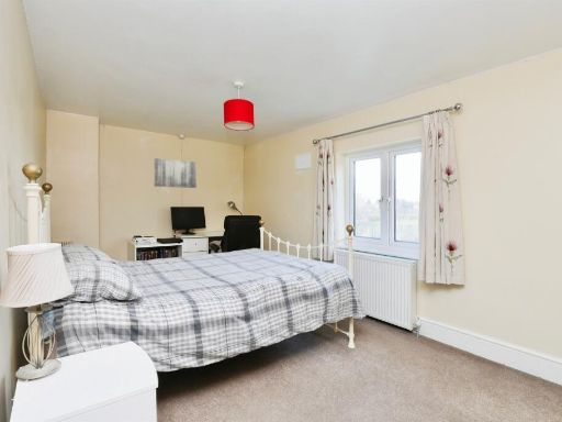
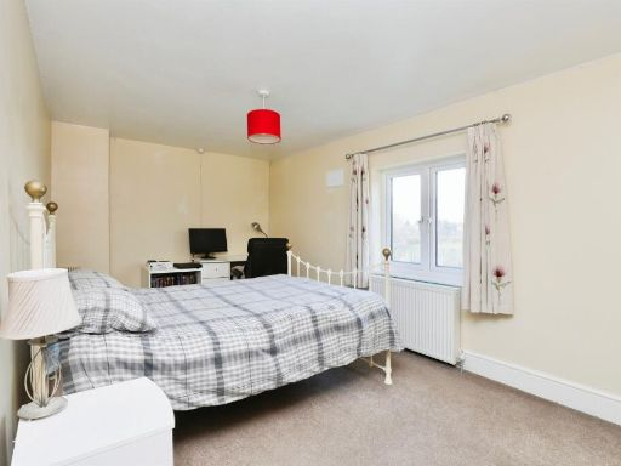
- wall art [153,157,198,189]
